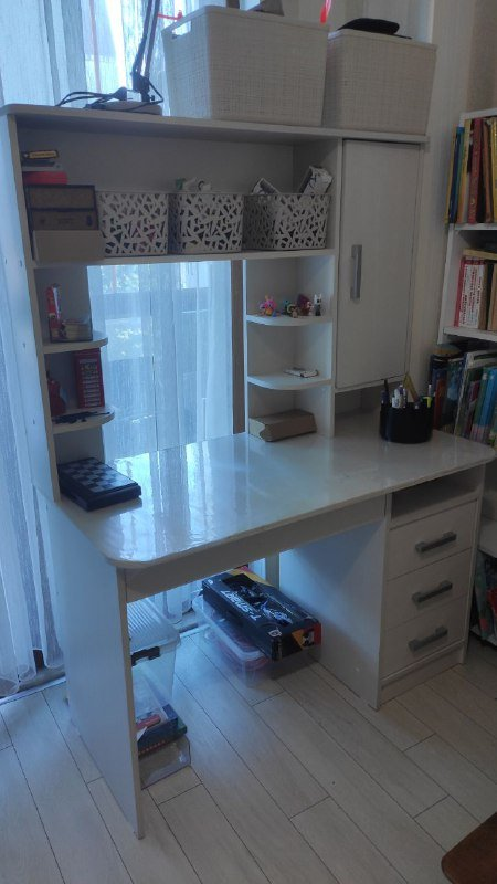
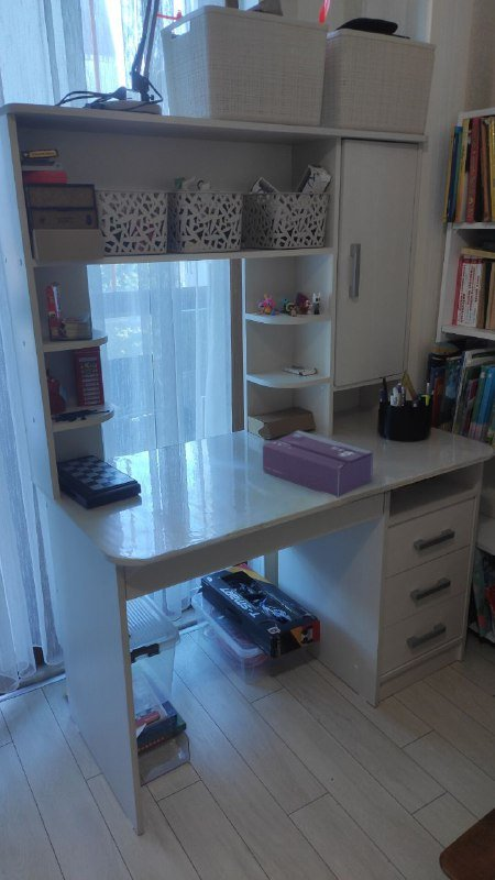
+ tissue box [262,429,374,498]
